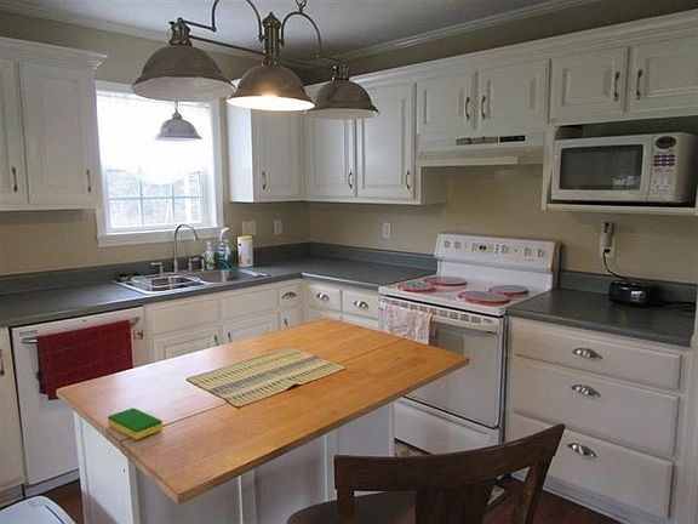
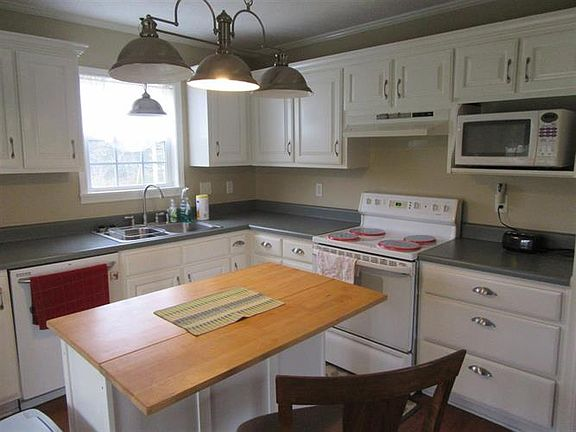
- dish sponge [107,406,164,440]
